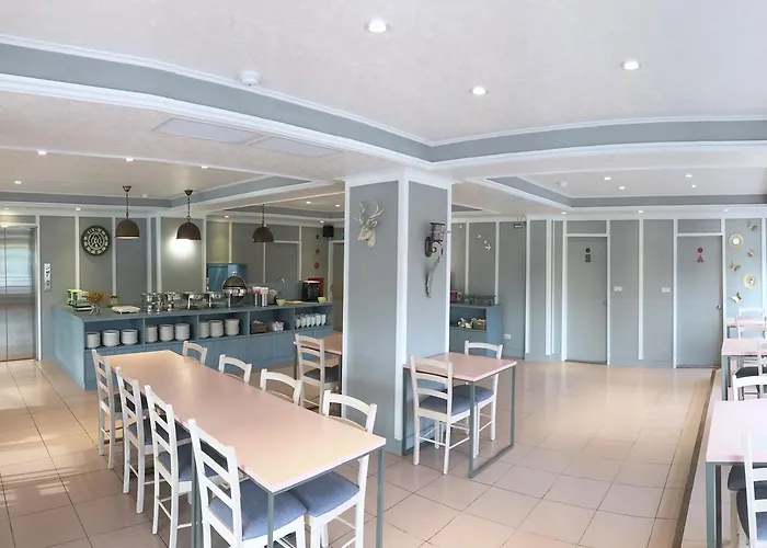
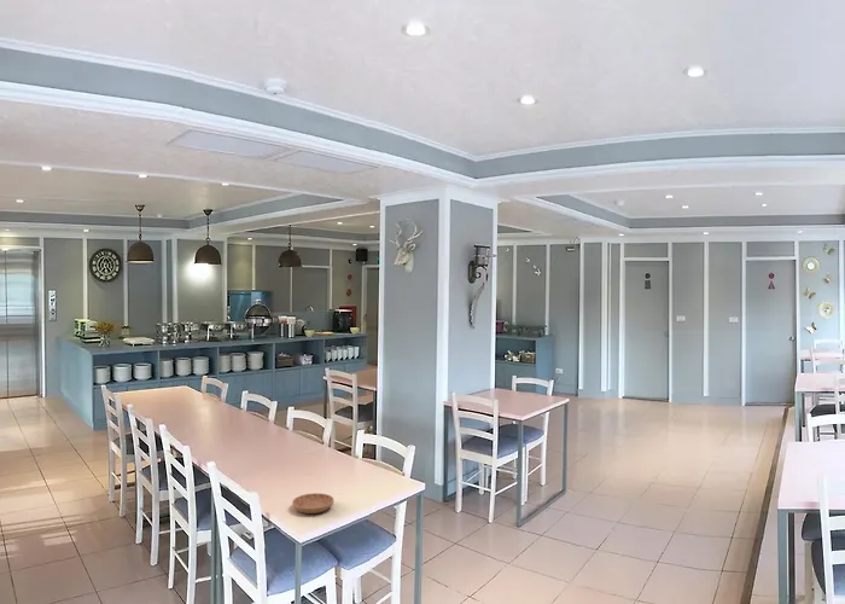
+ saucer [291,492,334,515]
